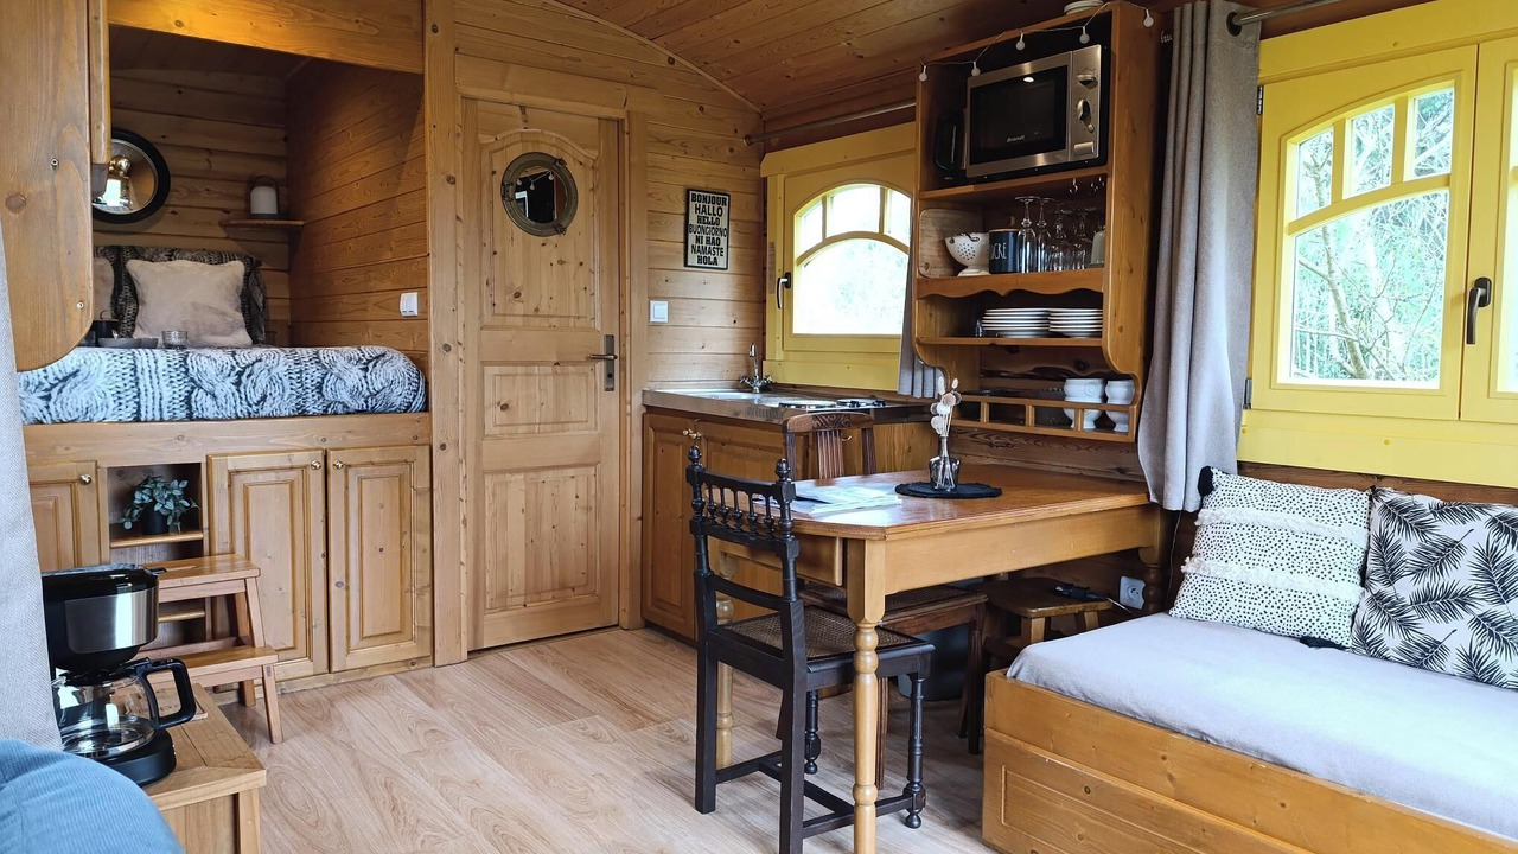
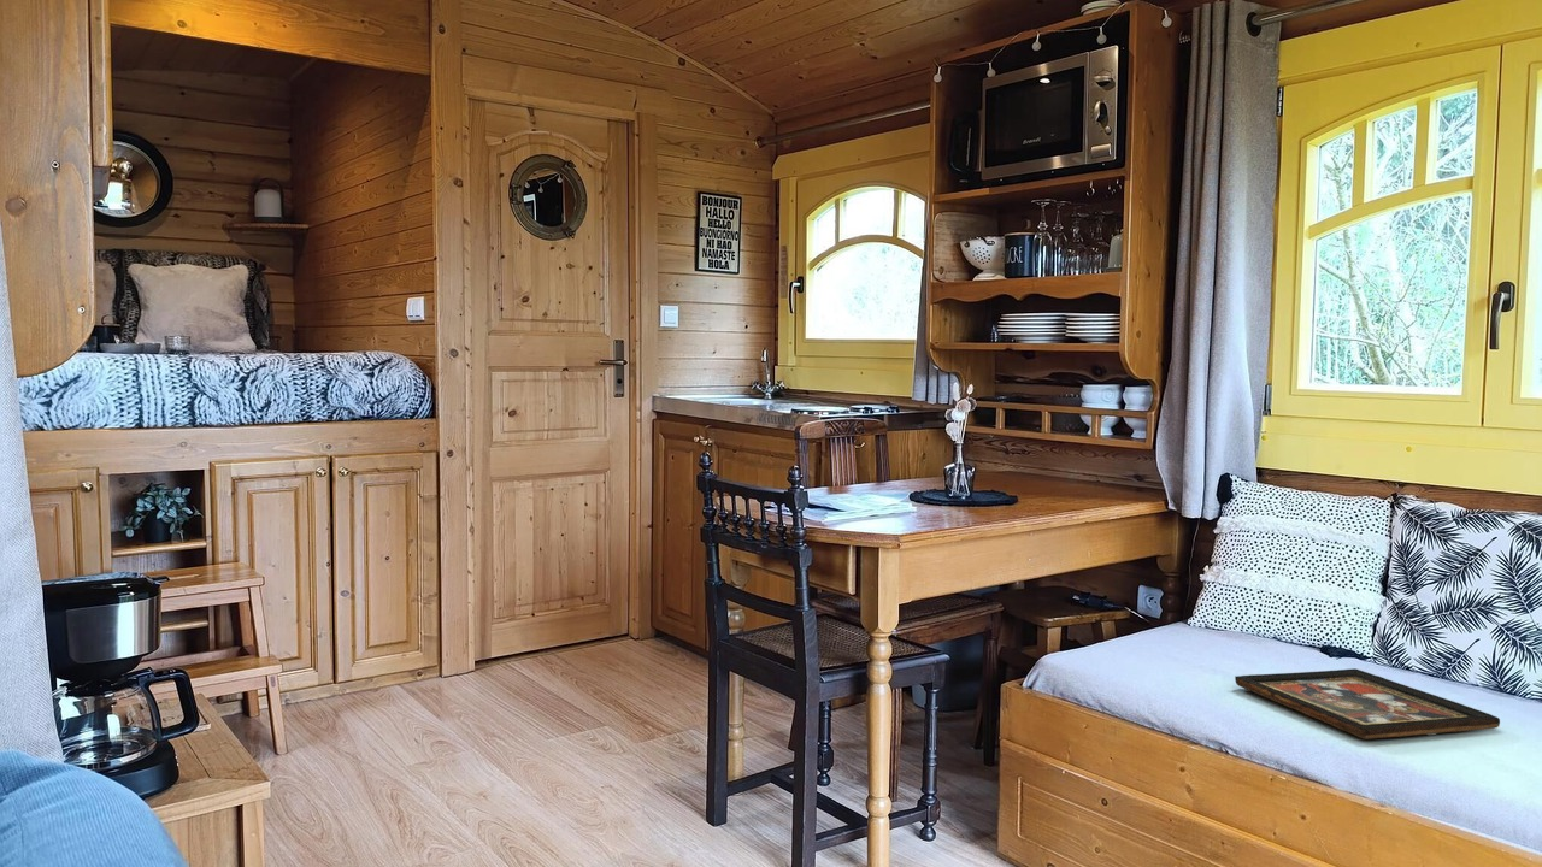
+ decorative tray [1234,667,1501,741]
